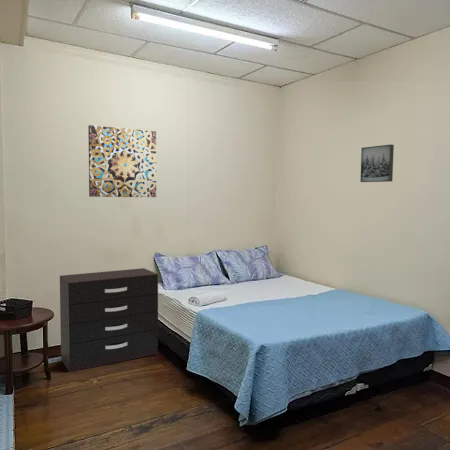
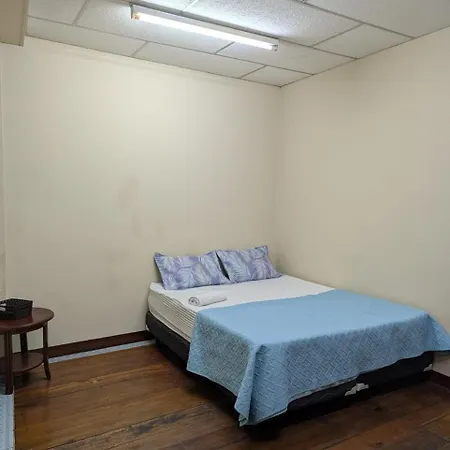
- wall art [87,124,157,198]
- wall art [359,143,395,183]
- dresser [59,267,159,373]
